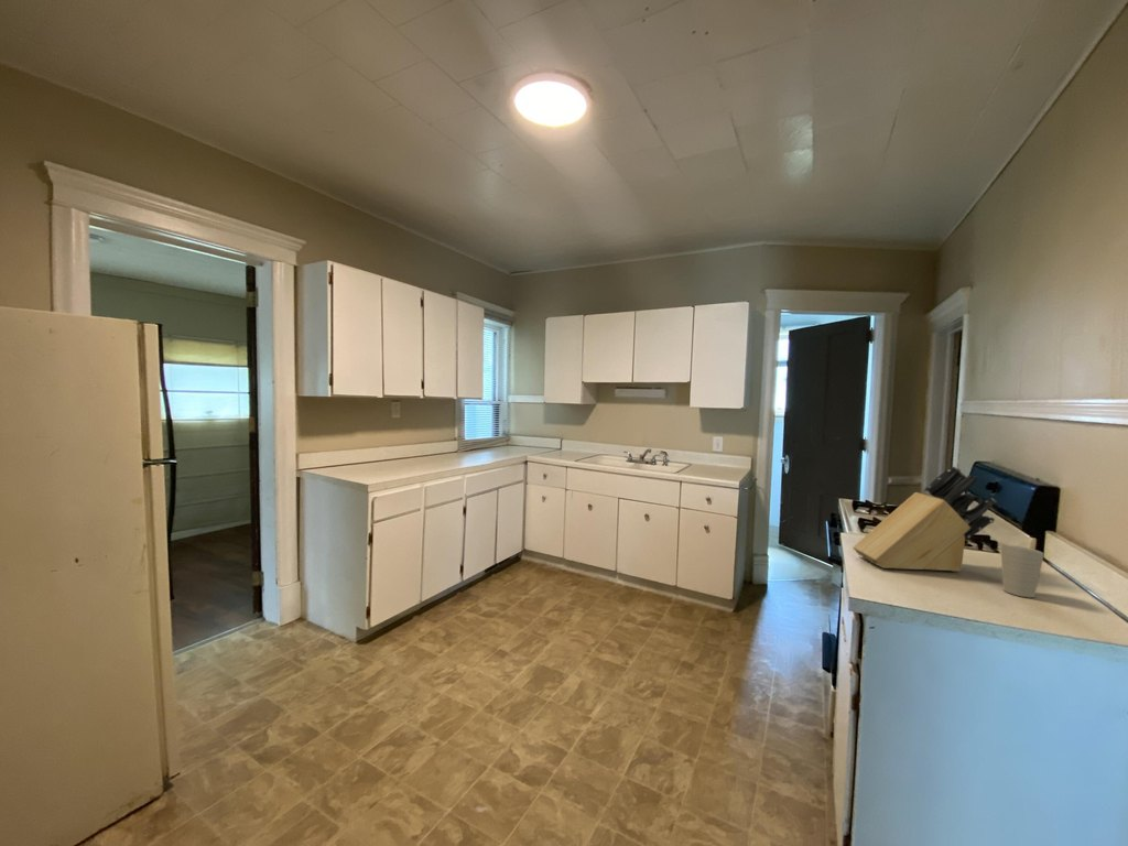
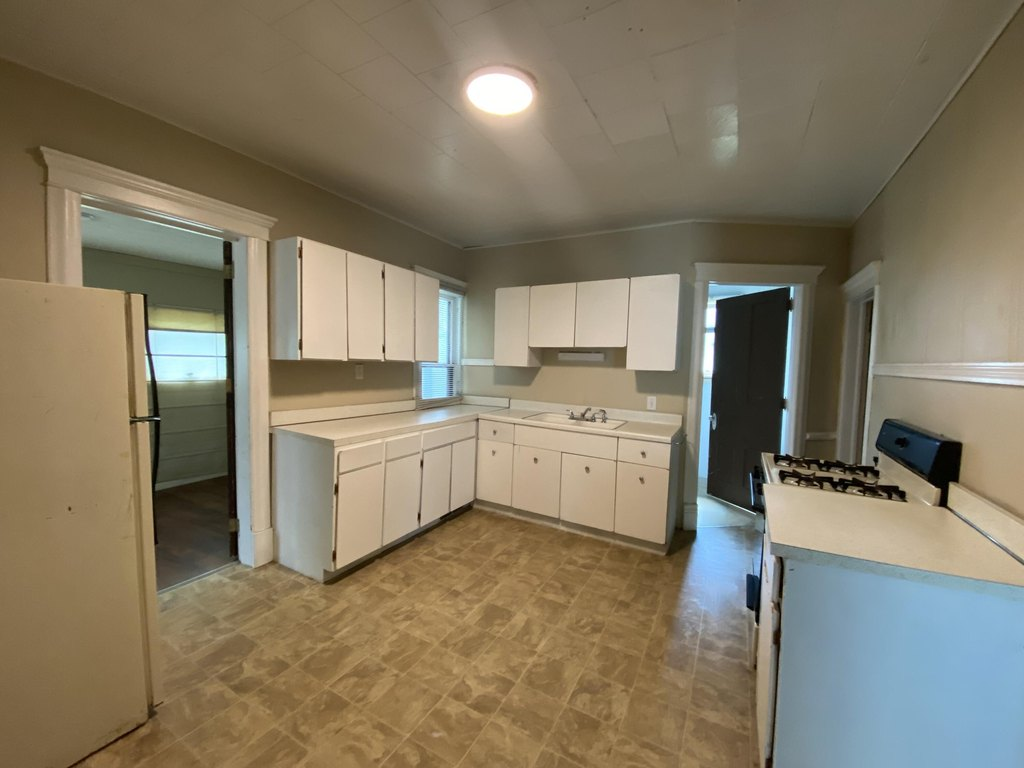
- knife block [852,465,998,573]
- cup [1000,542,1045,598]
